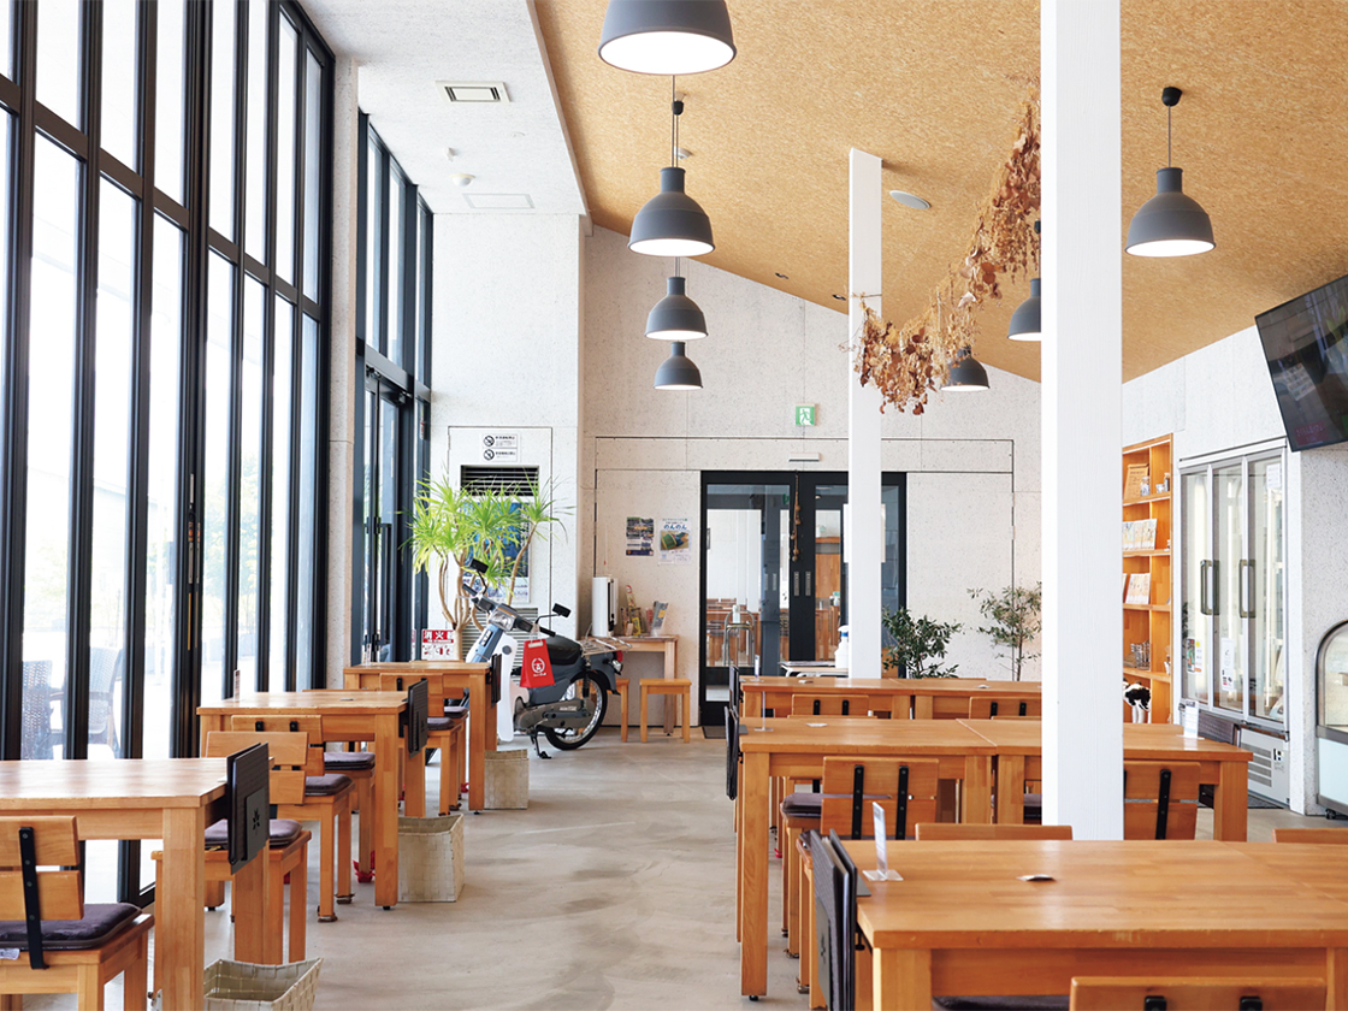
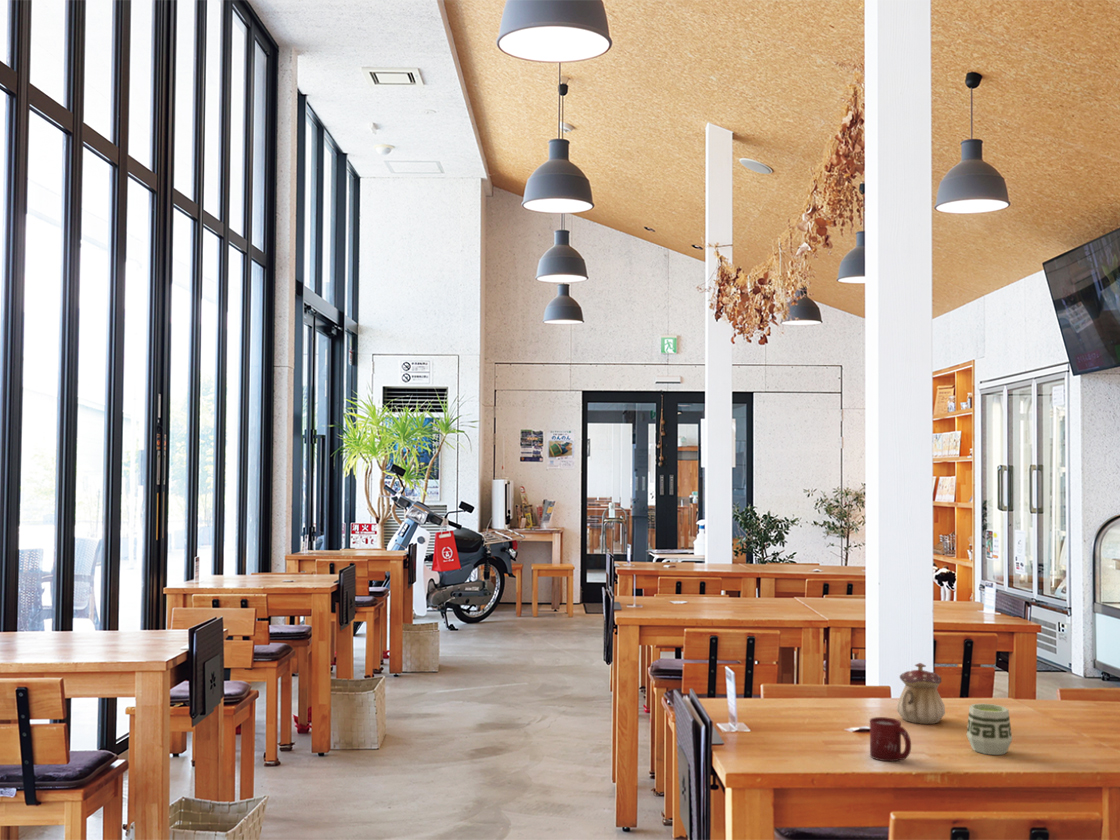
+ cup [869,716,912,762]
+ teapot [896,662,946,725]
+ cup [966,703,1013,756]
